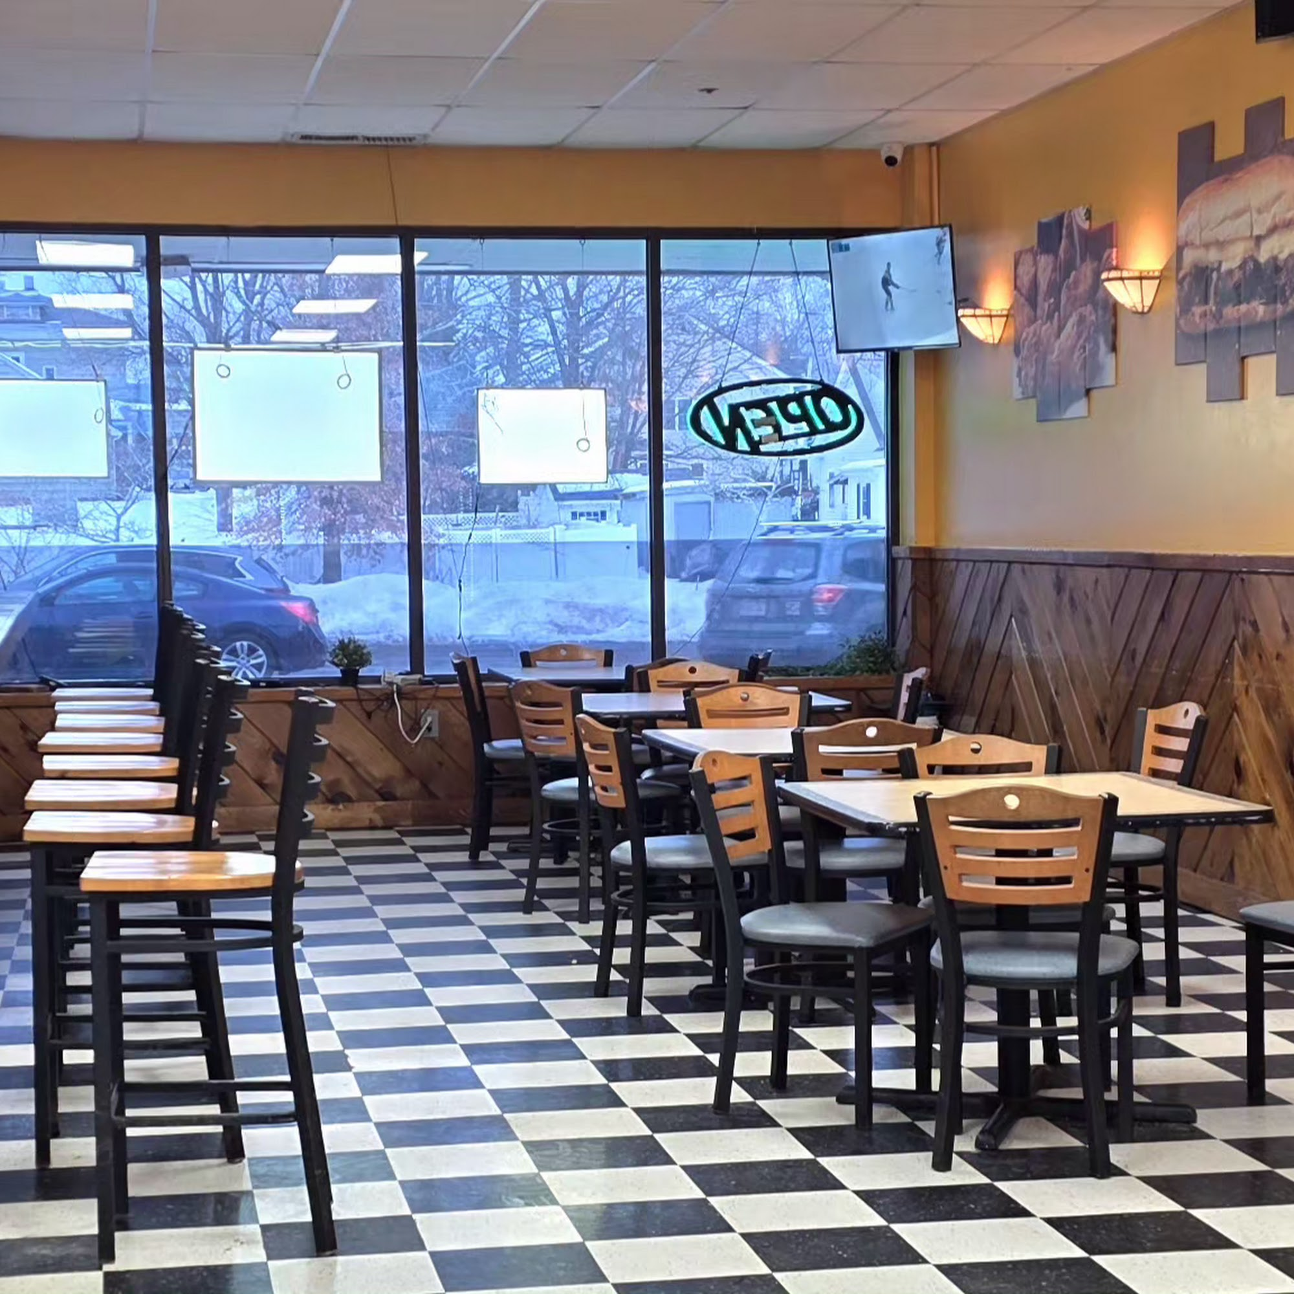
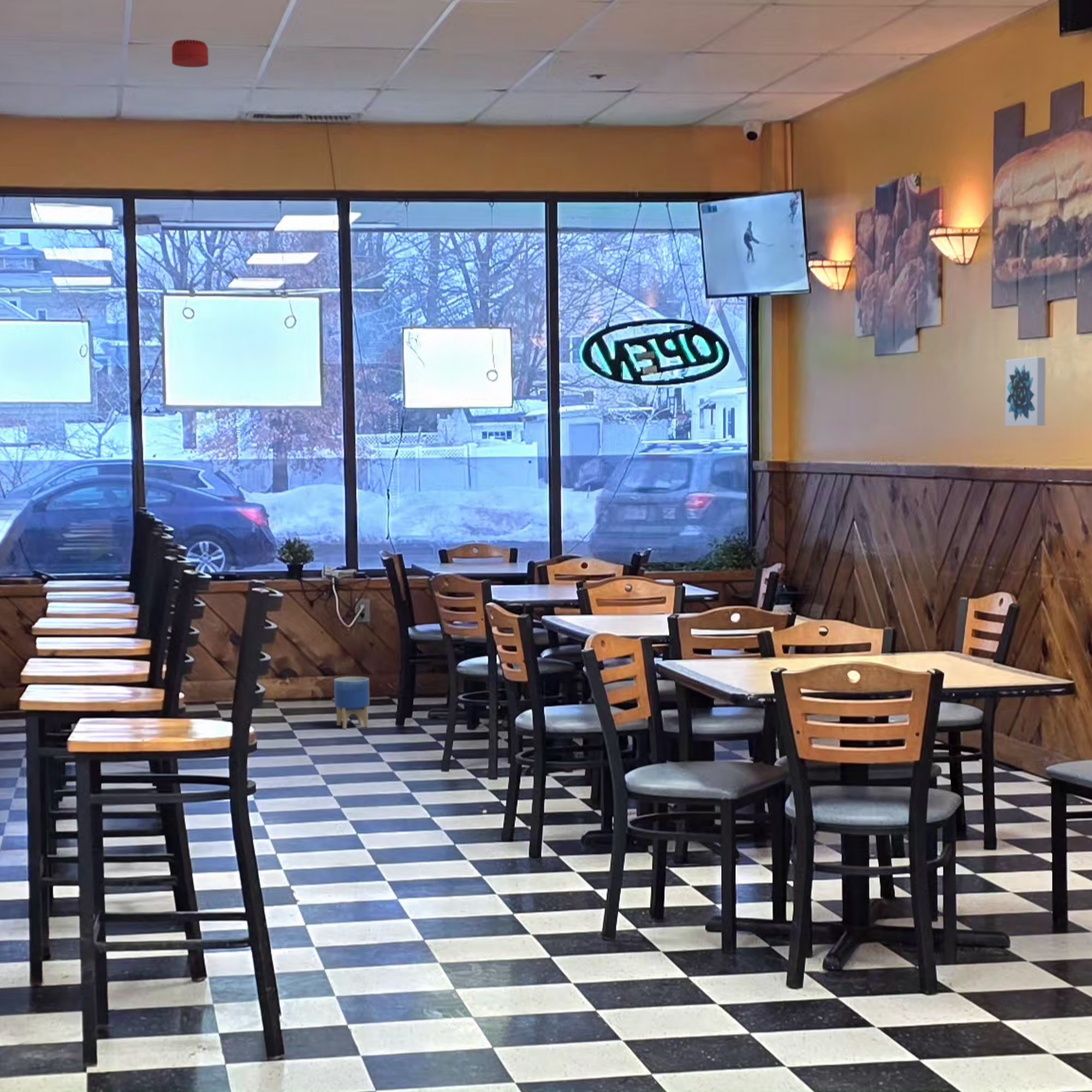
+ planter [334,676,370,729]
+ wall art [1005,357,1046,426]
+ smoke detector [171,39,209,68]
